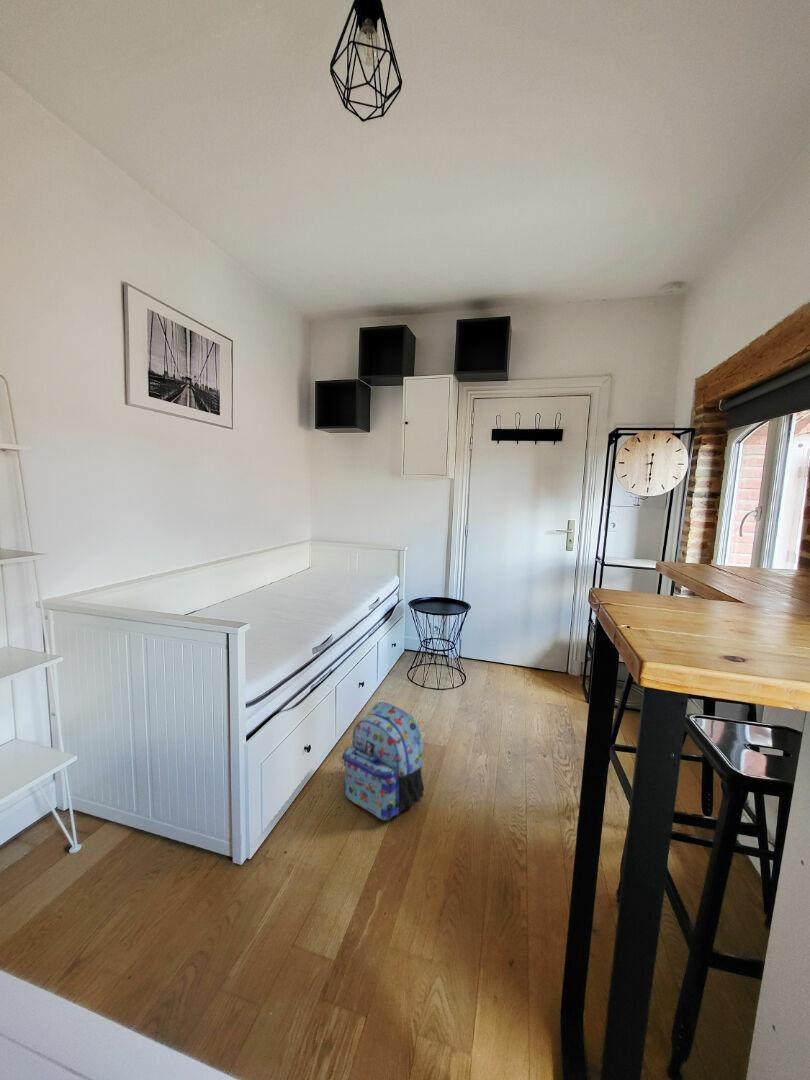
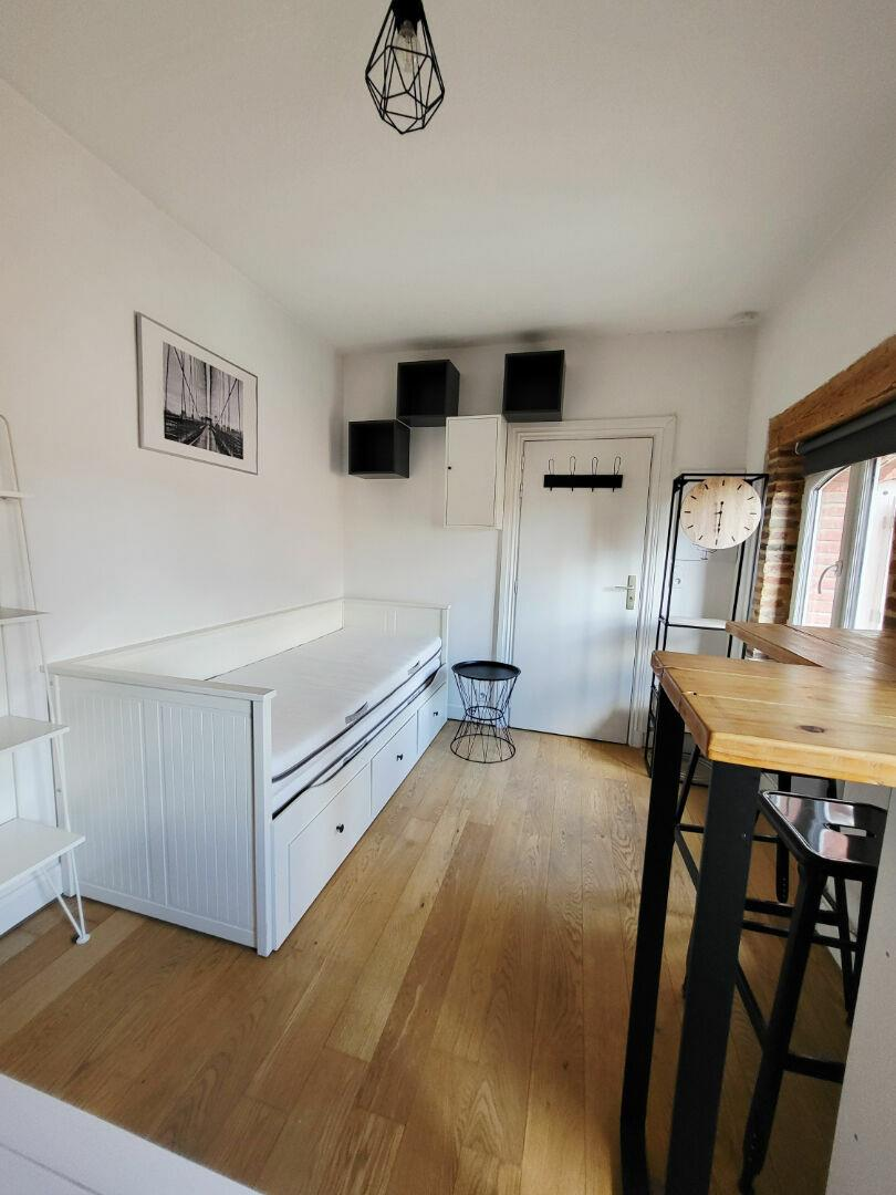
- backpack [340,701,425,821]
